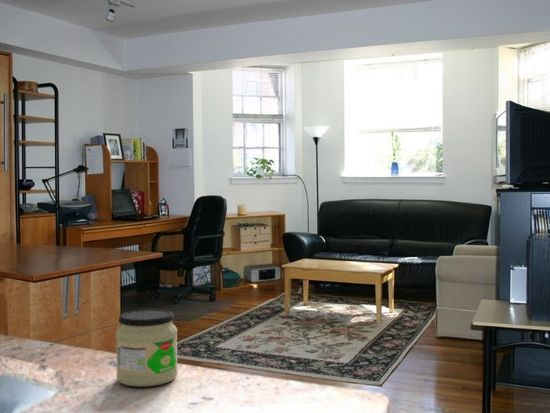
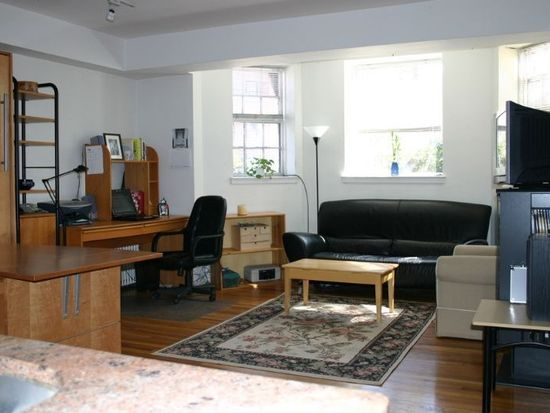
- jar [115,308,179,387]
